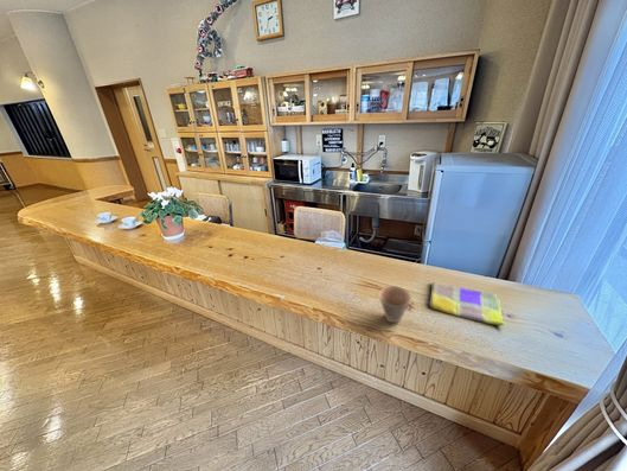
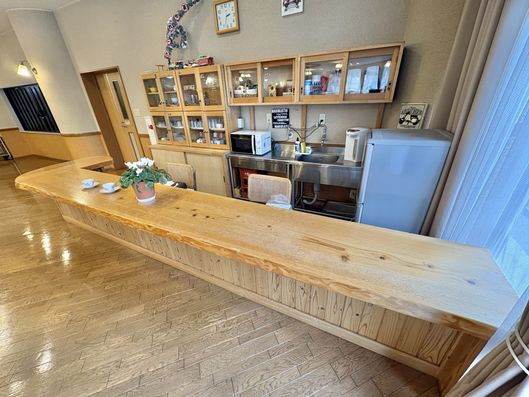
- dish towel [428,280,505,326]
- cup [378,285,412,324]
